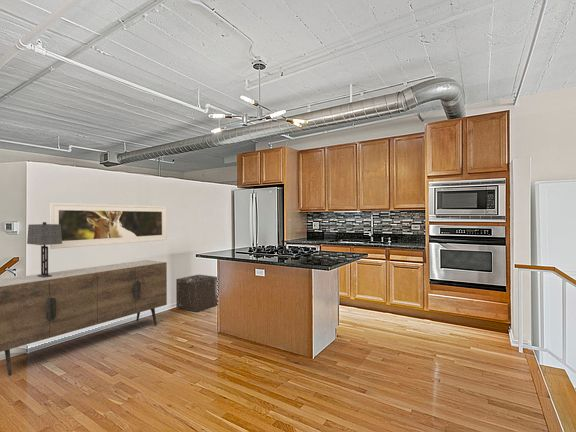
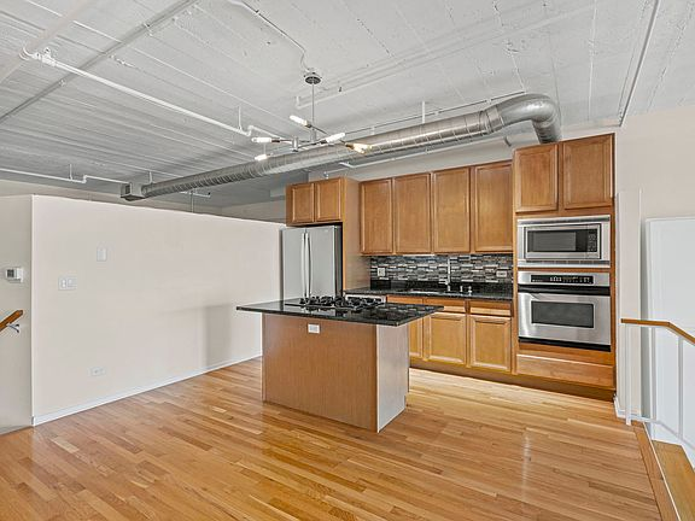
- sideboard [0,259,168,377]
- table lamp [26,221,62,278]
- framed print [49,202,168,250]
- storage basket [175,274,218,313]
